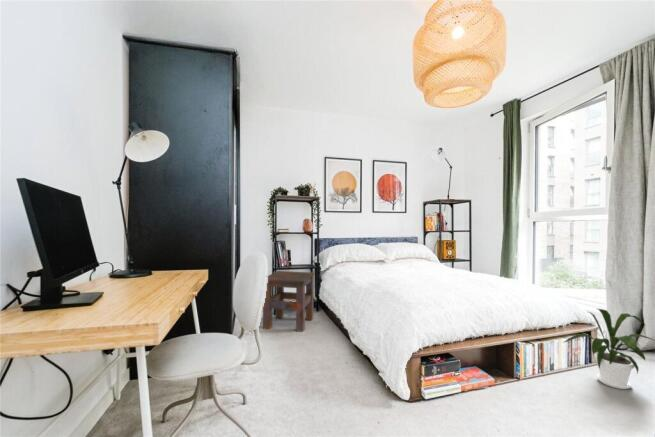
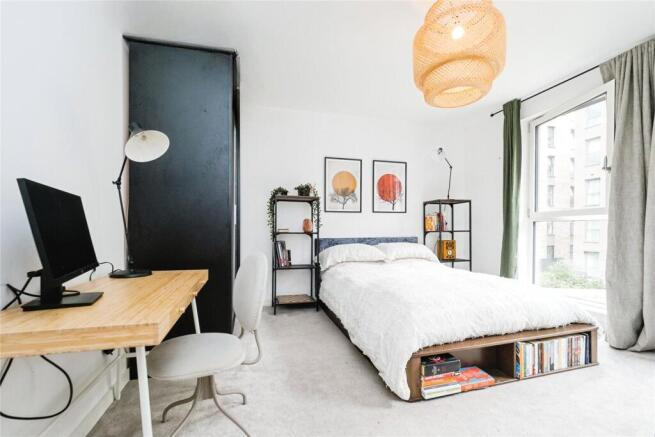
- house plant [563,308,655,390]
- side table [262,270,316,333]
